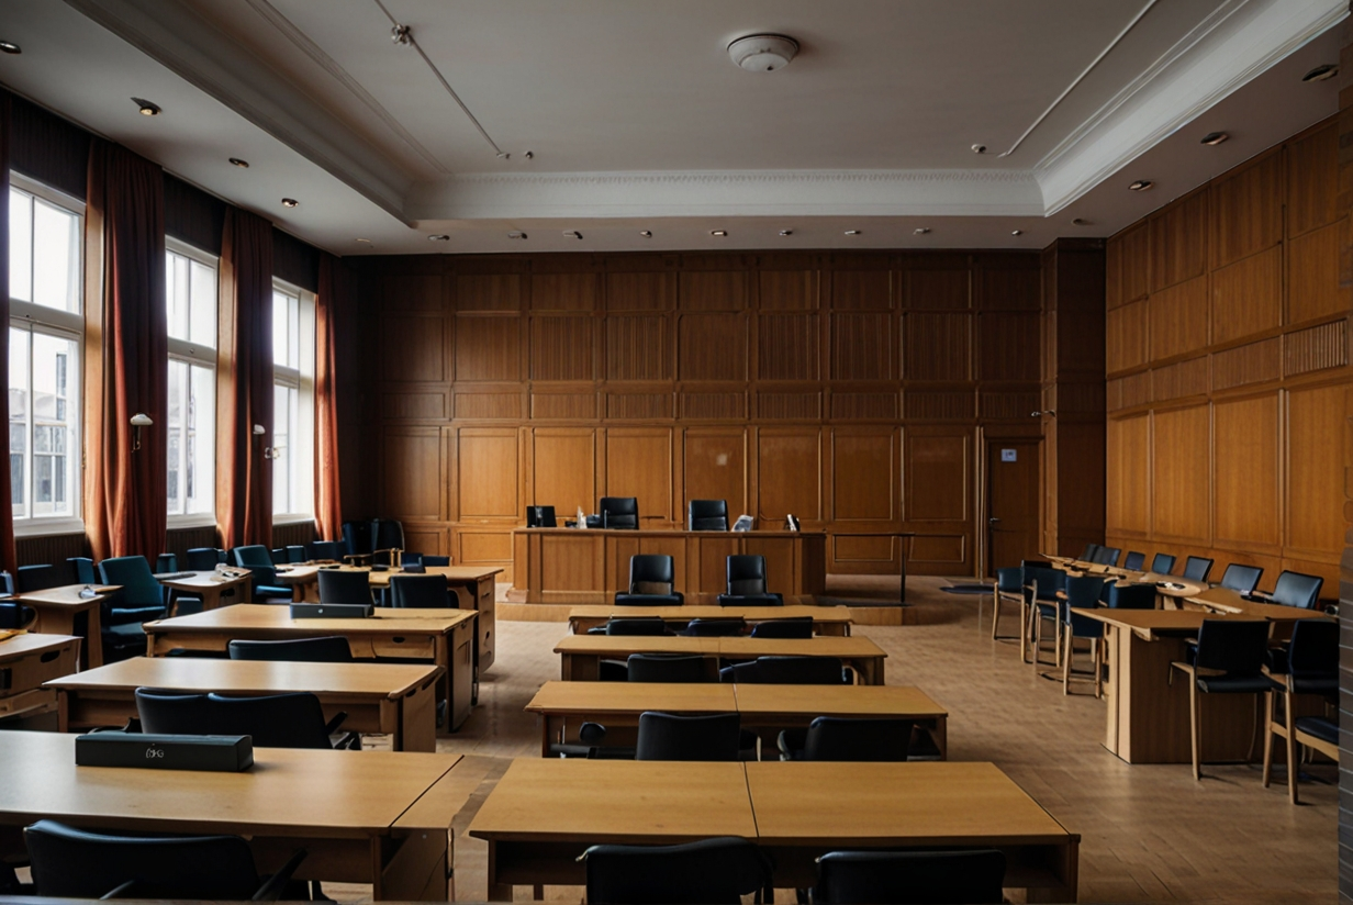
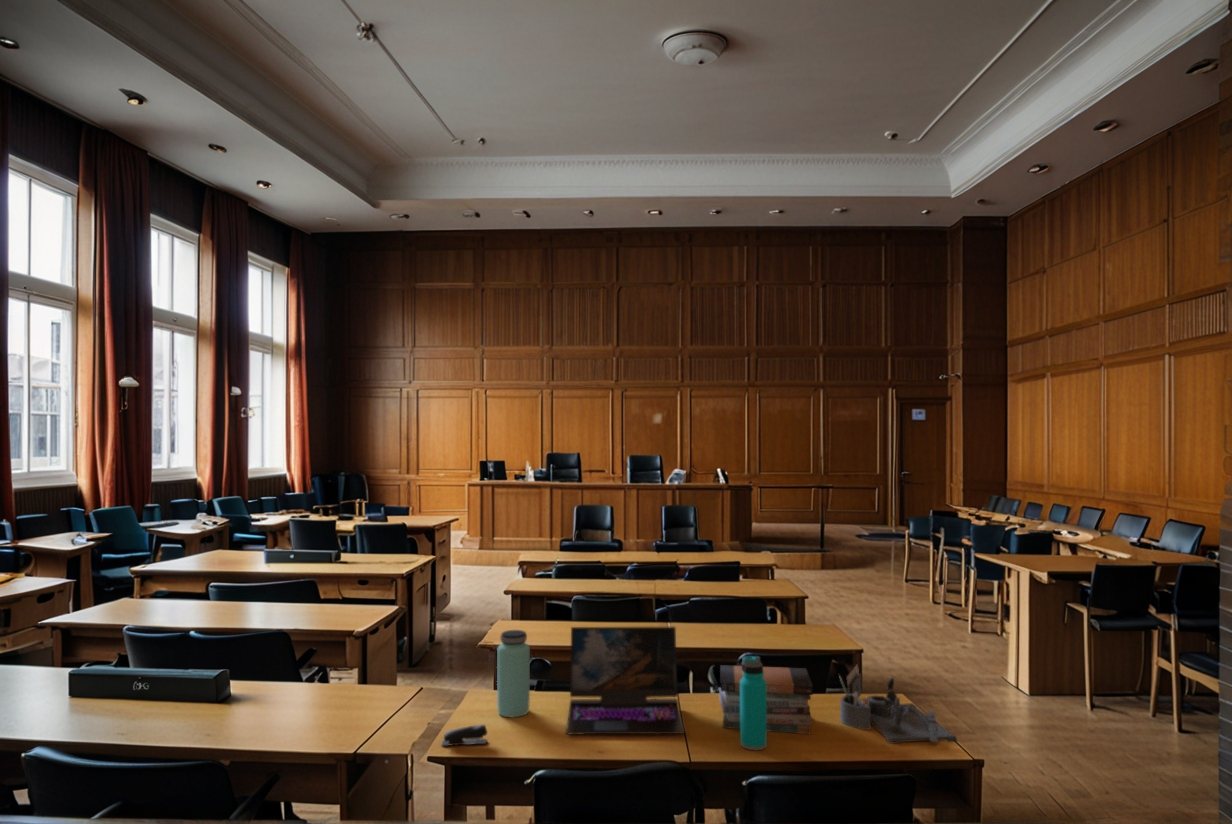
+ bottle [496,629,531,718]
+ desk organizer [838,664,959,745]
+ laptop [565,626,686,735]
+ water bottle [739,655,768,751]
+ book stack [718,664,814,735]
+ stapler [440,724,489,747]
